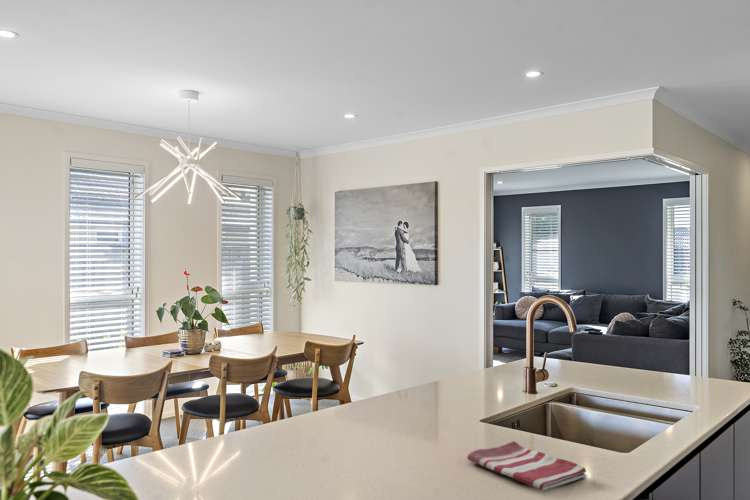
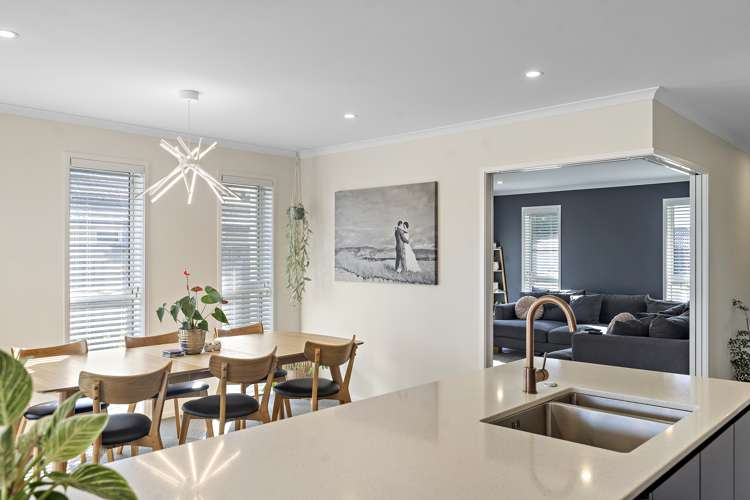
- dish towel [466,440,587,491]
